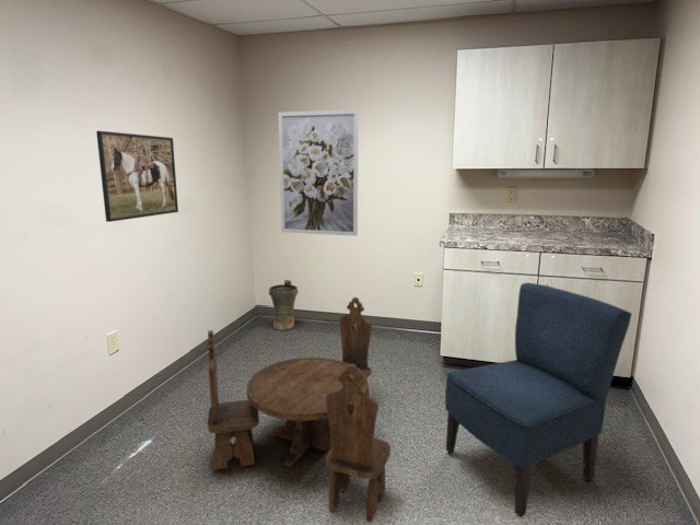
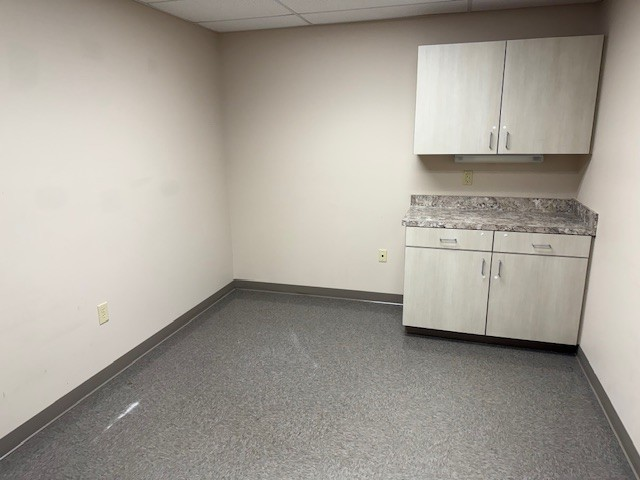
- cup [268,279,299,331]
- dining set [207,296,392,523]
- chair [444,282,632,518]
- wall art [278,108,360,237]
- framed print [95,130,179,223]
